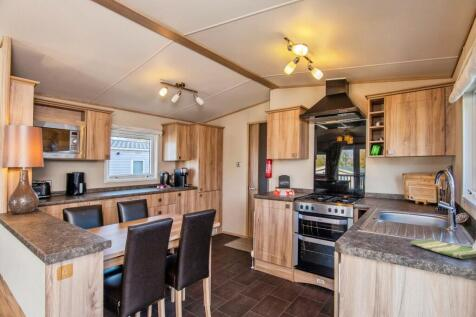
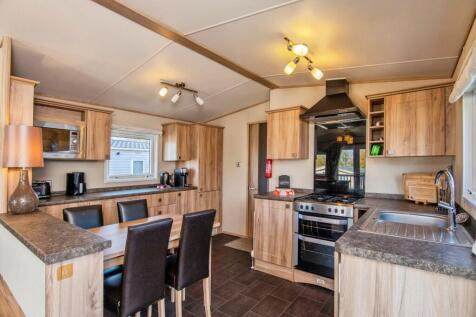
- dish towel [409,237,476,260]
